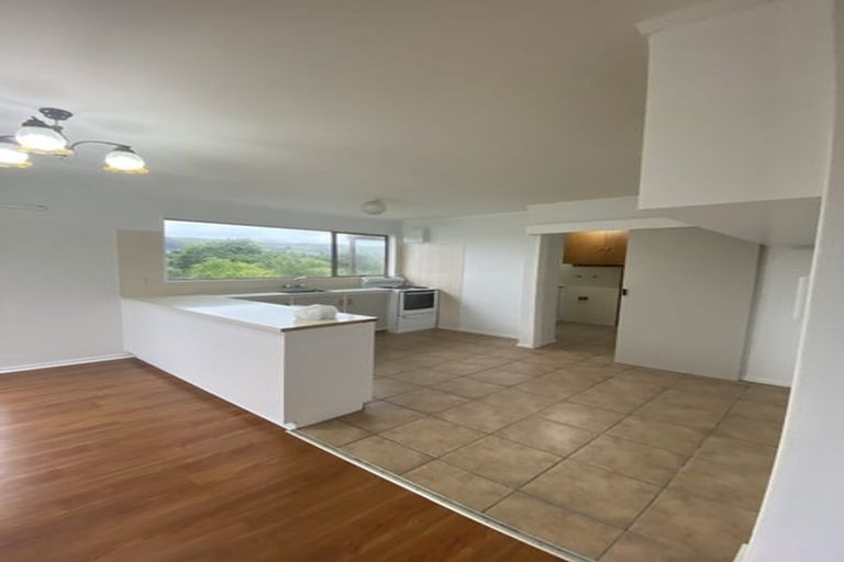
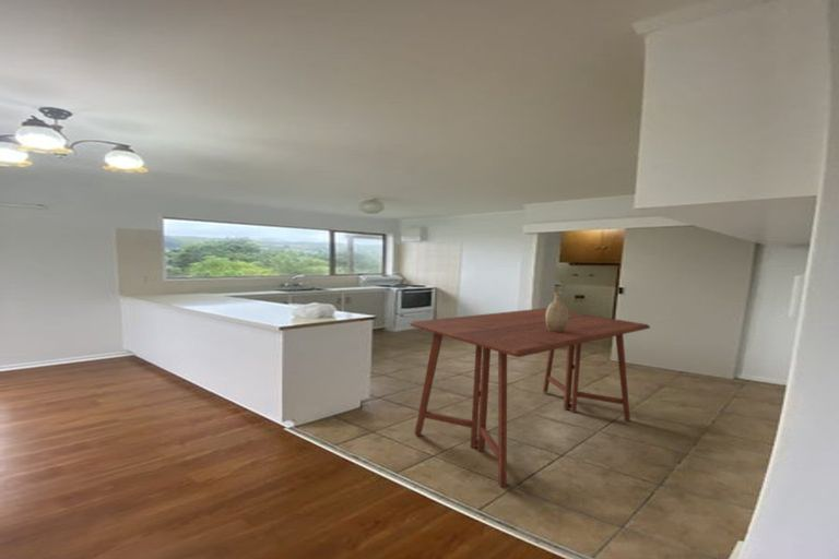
+ decorative vase [545,292,569,332]
+ dining table [409,307,651,489]
